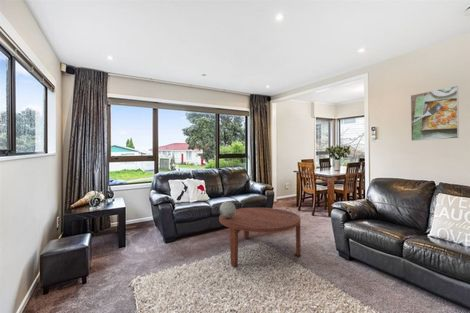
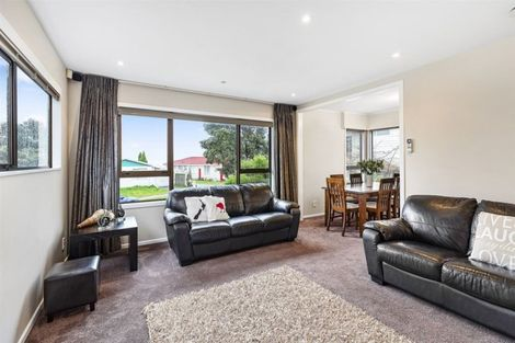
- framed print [410,85,460,142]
- decorative sphere [218,200,237,218]
- coffee table [218,207,302,267]
